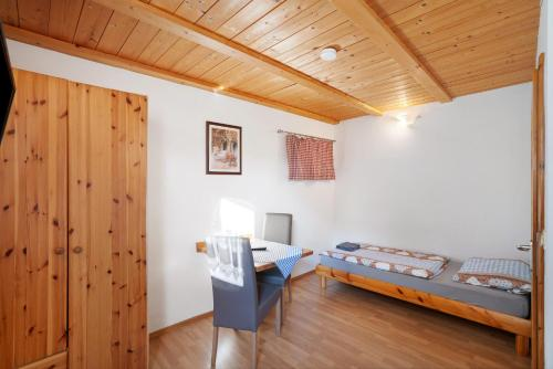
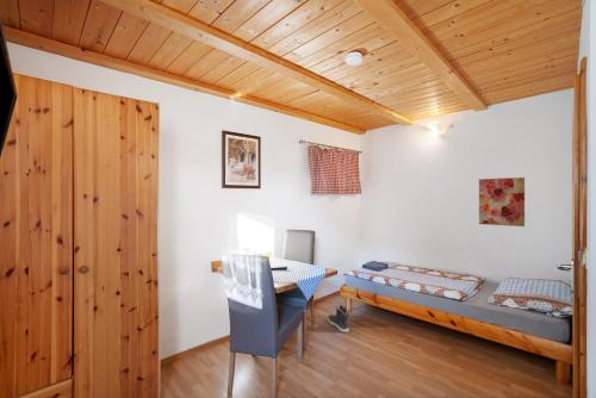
+ wall art [478,176,526,228]
+ sneaker [327,304,350,334]
